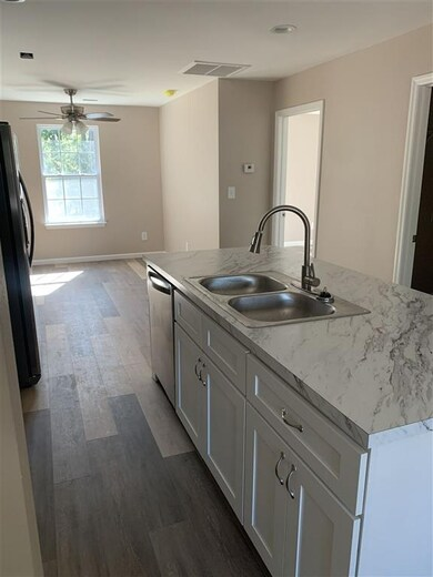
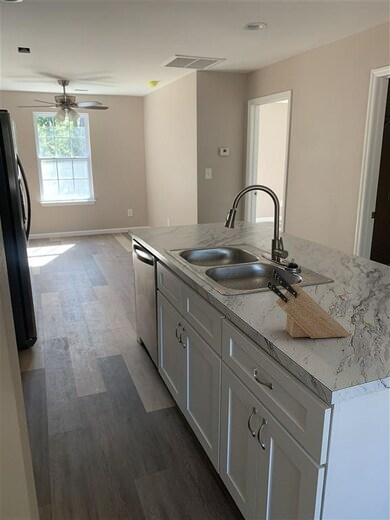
+ knife block [266,268,351,339]
